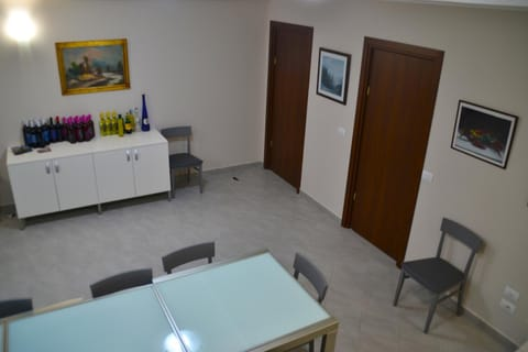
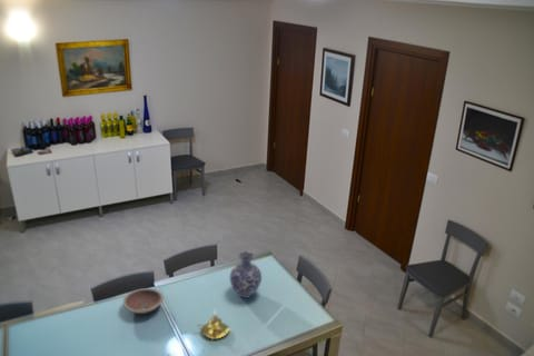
+ vase [228,250,263,299]
+ bowl [122,287,165,315]
+ candle holder [196,307,230,340]
